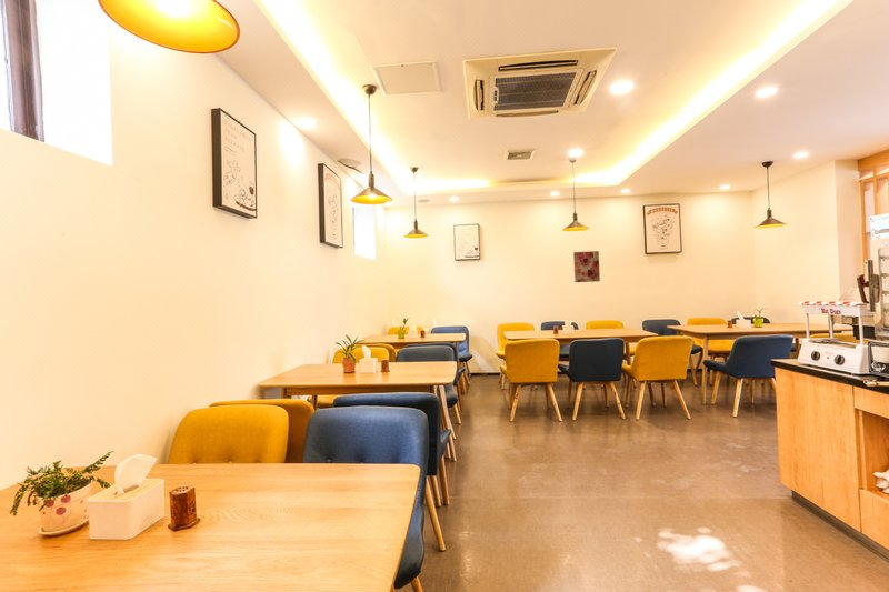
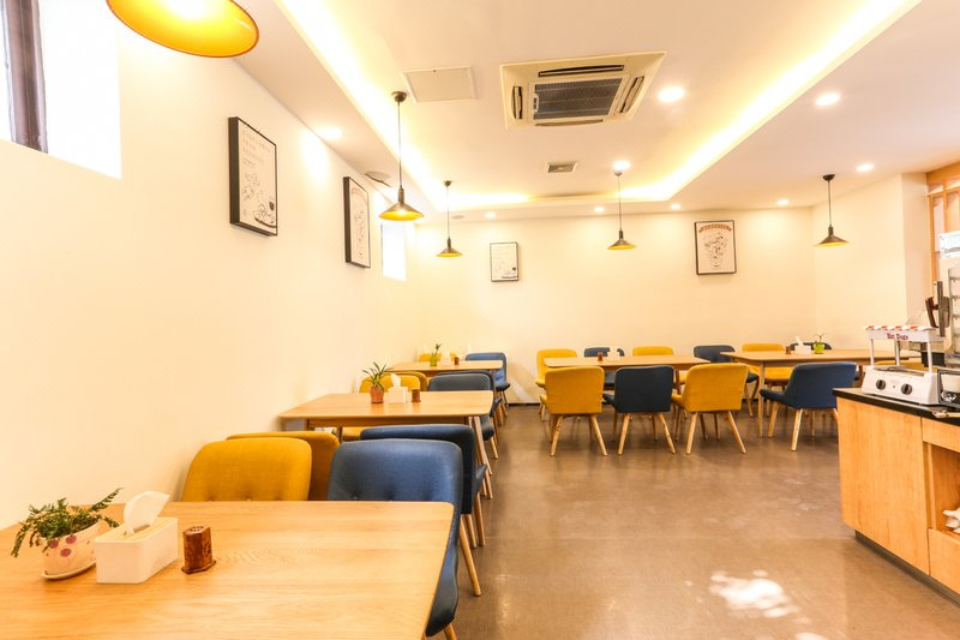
- wall art [572,250,601,283]
